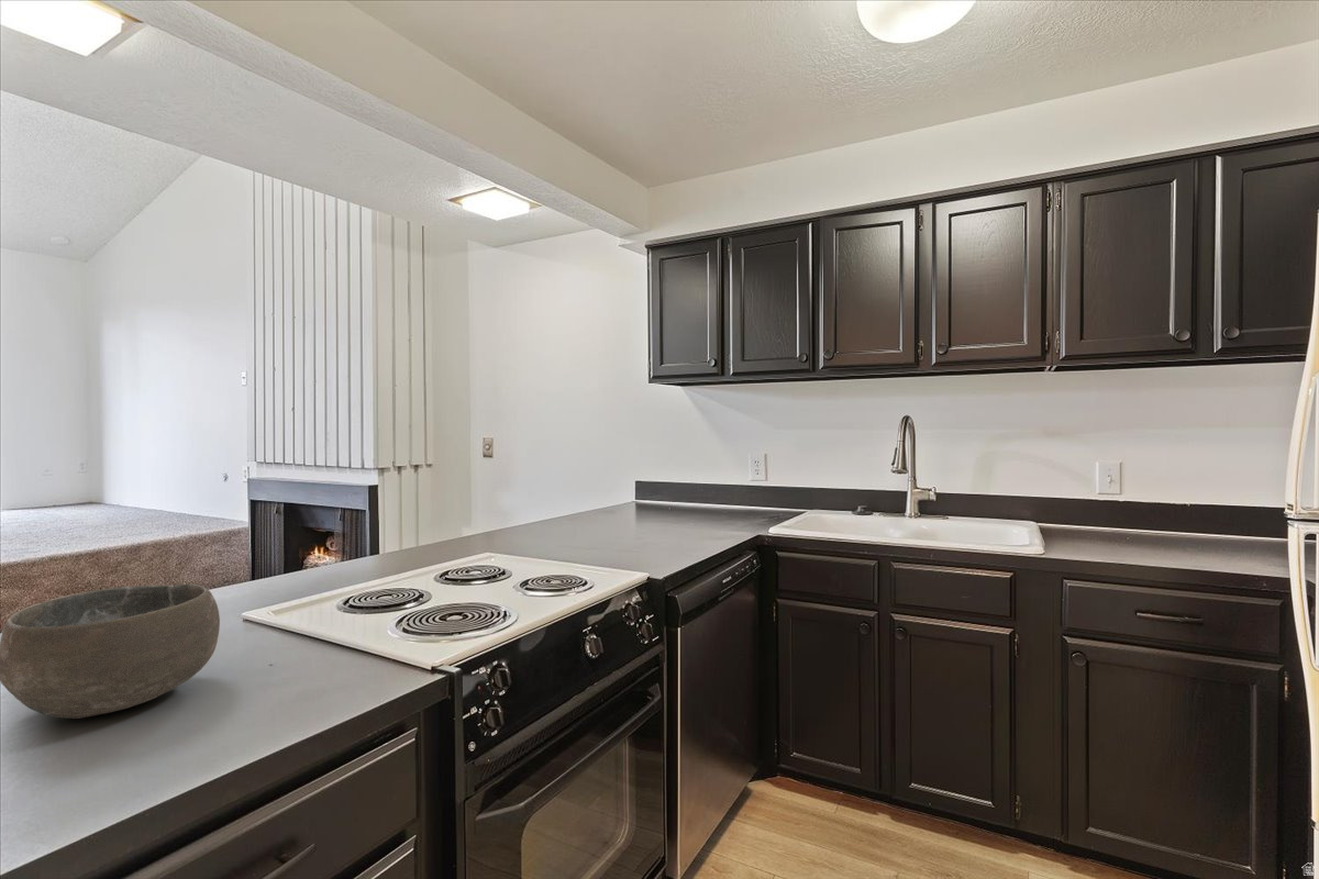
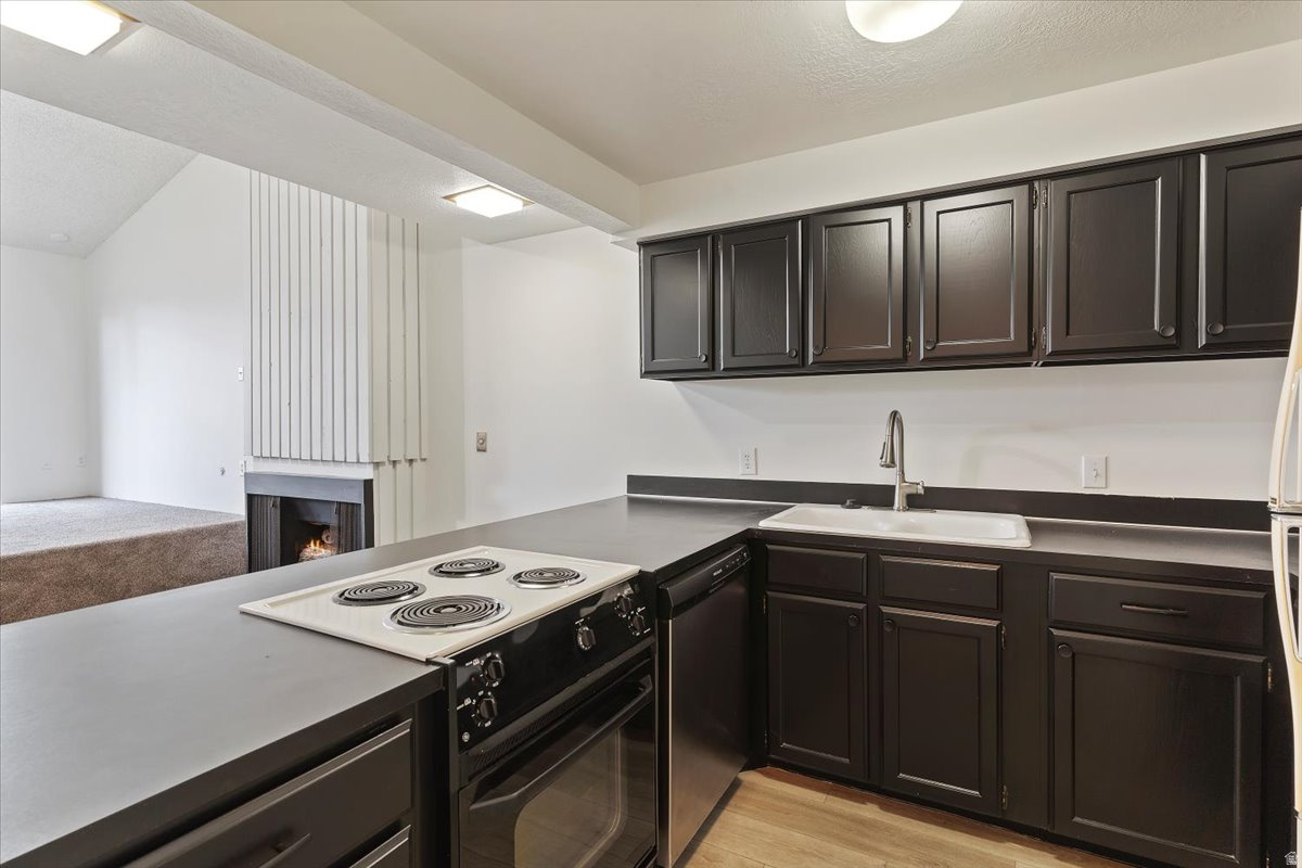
- bowl [0,583,221,720]
